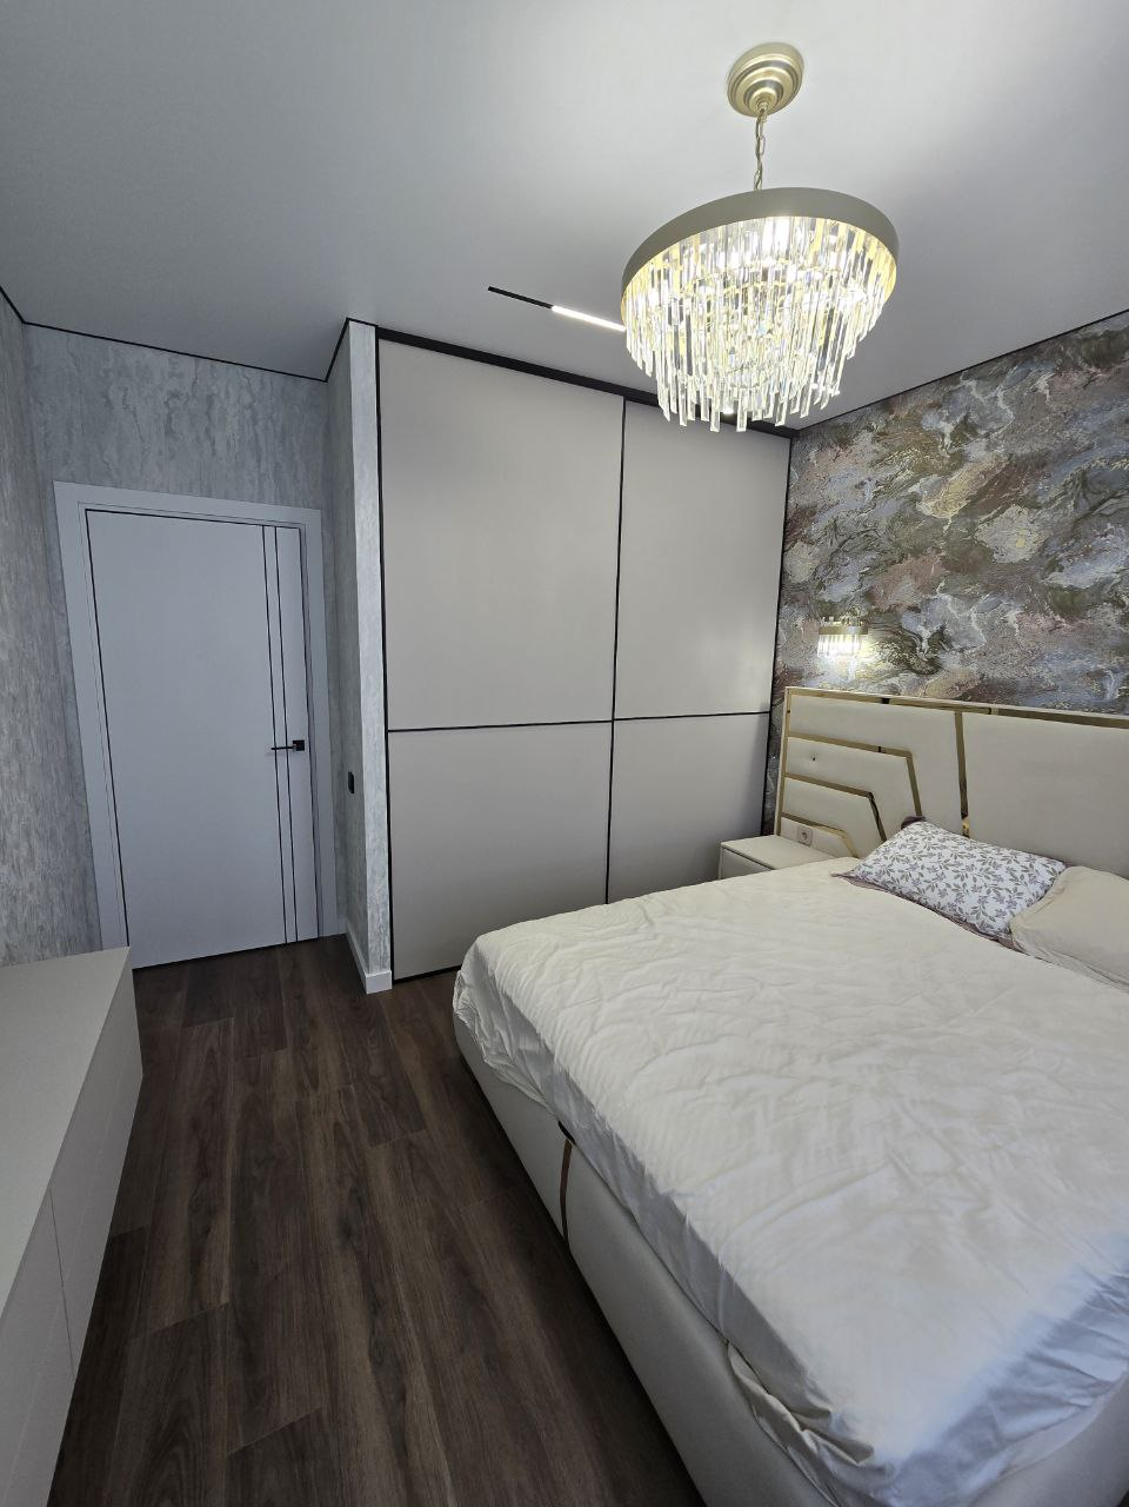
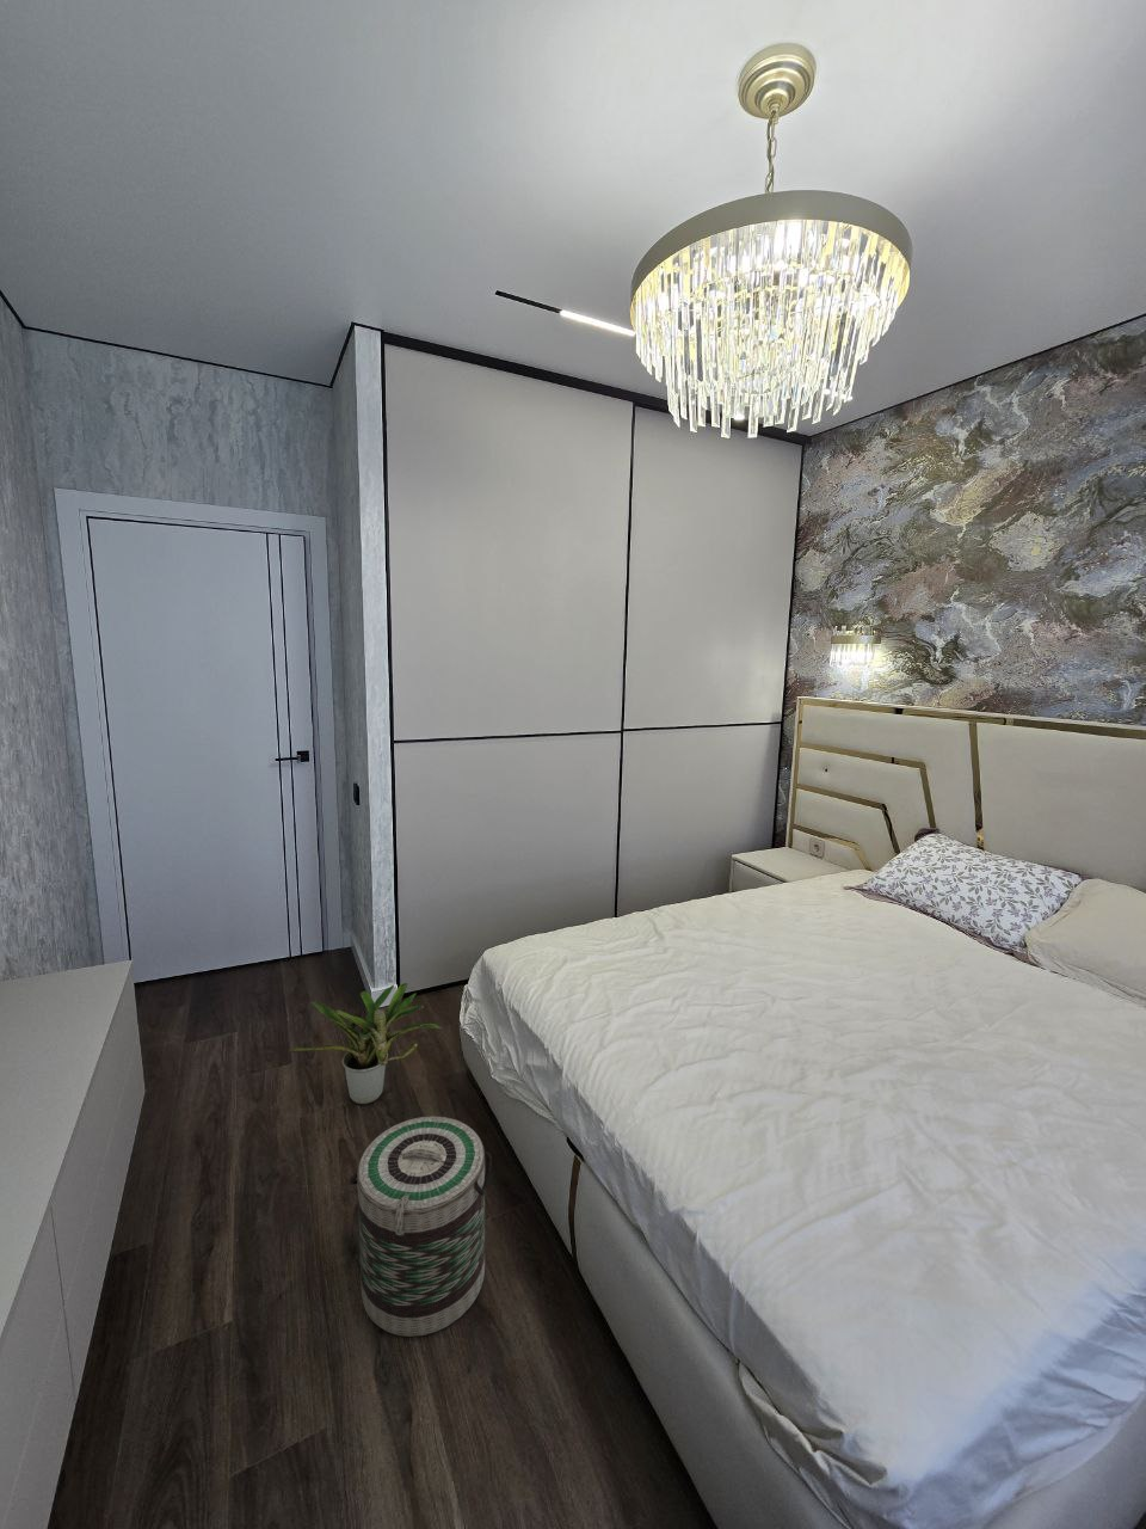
+ basket [349,1116,494,1338]
+ potted plant [288,982,444,1105]
